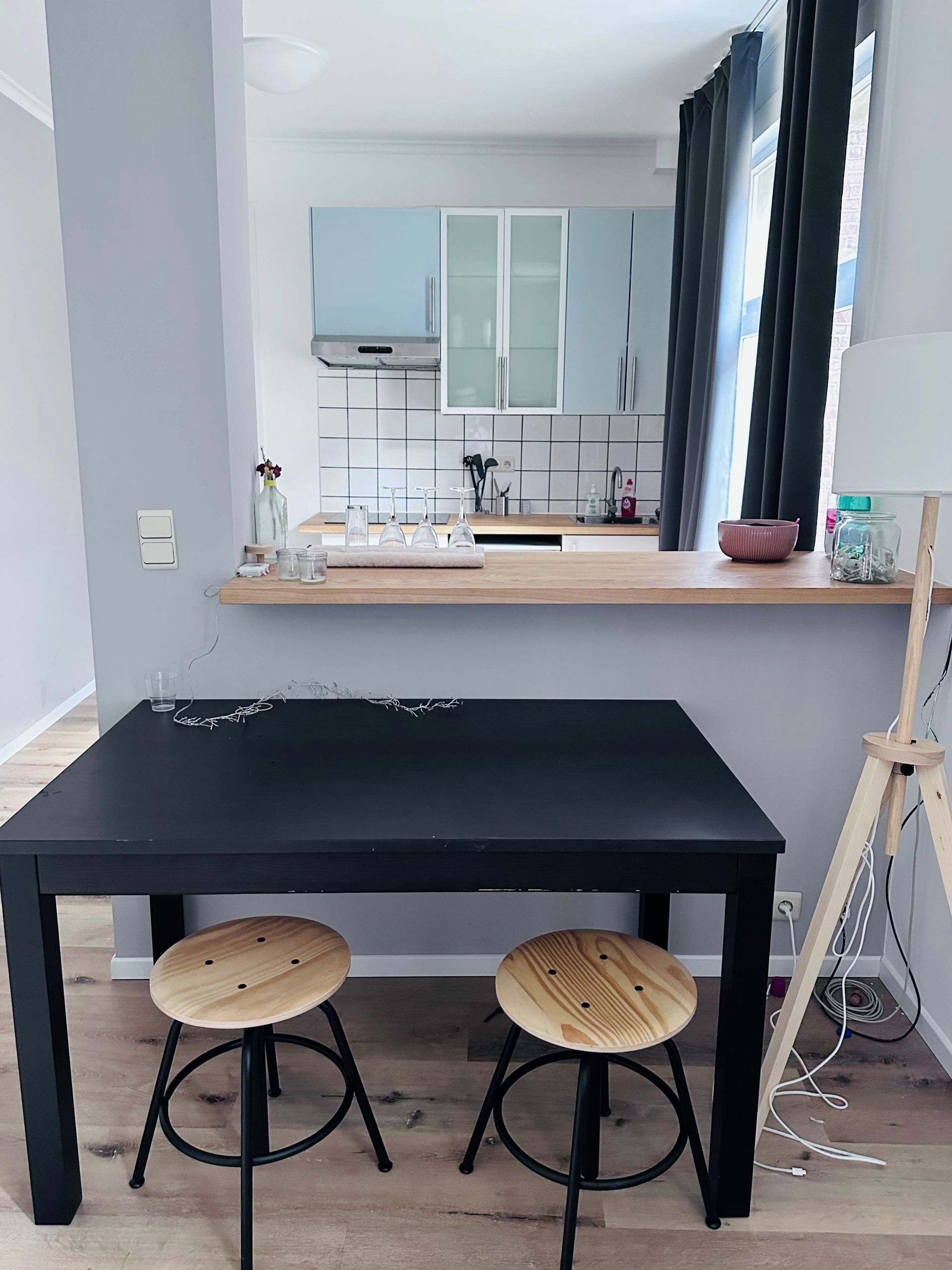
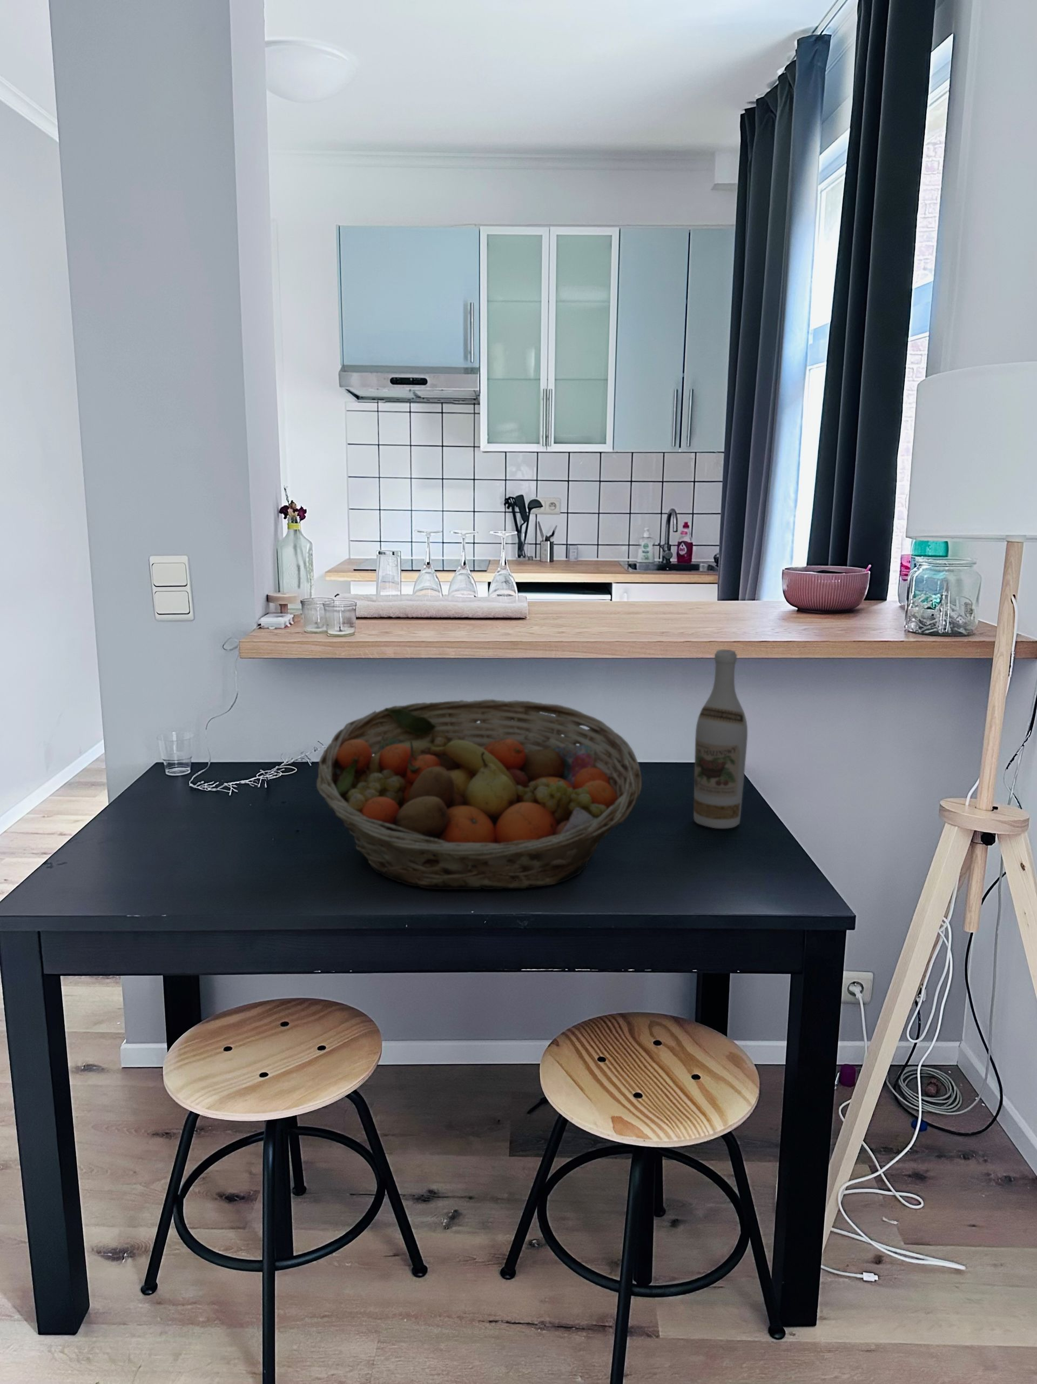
+ fruit basket [316,699,643,890]
+ wine bottle [693,649,748,829]
